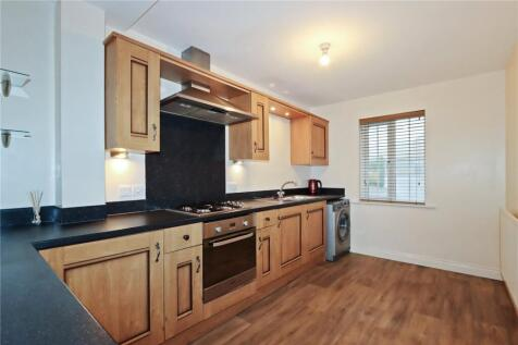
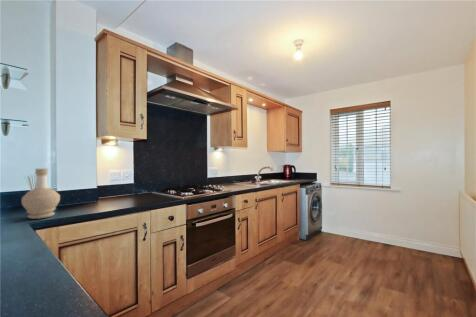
+ bottle [20,167,61,220]
